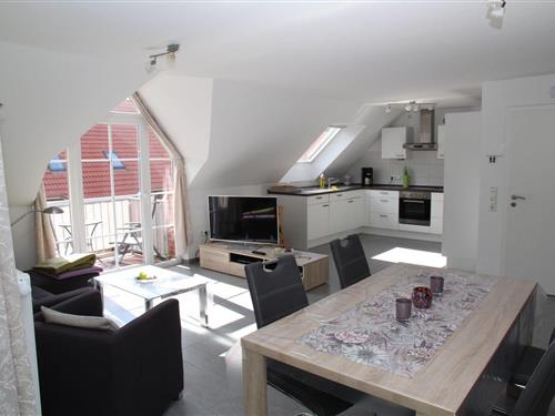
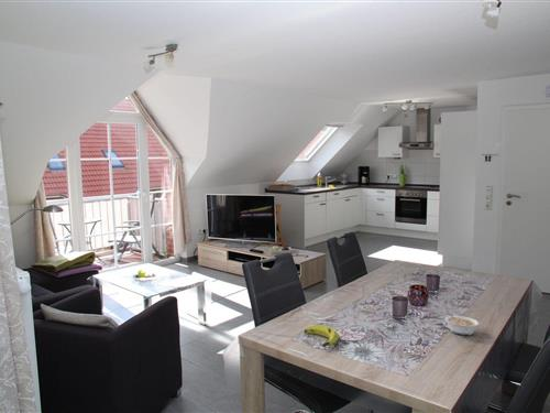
+ banana [302,324,340,348]
+ legume [444,311,481,336]
